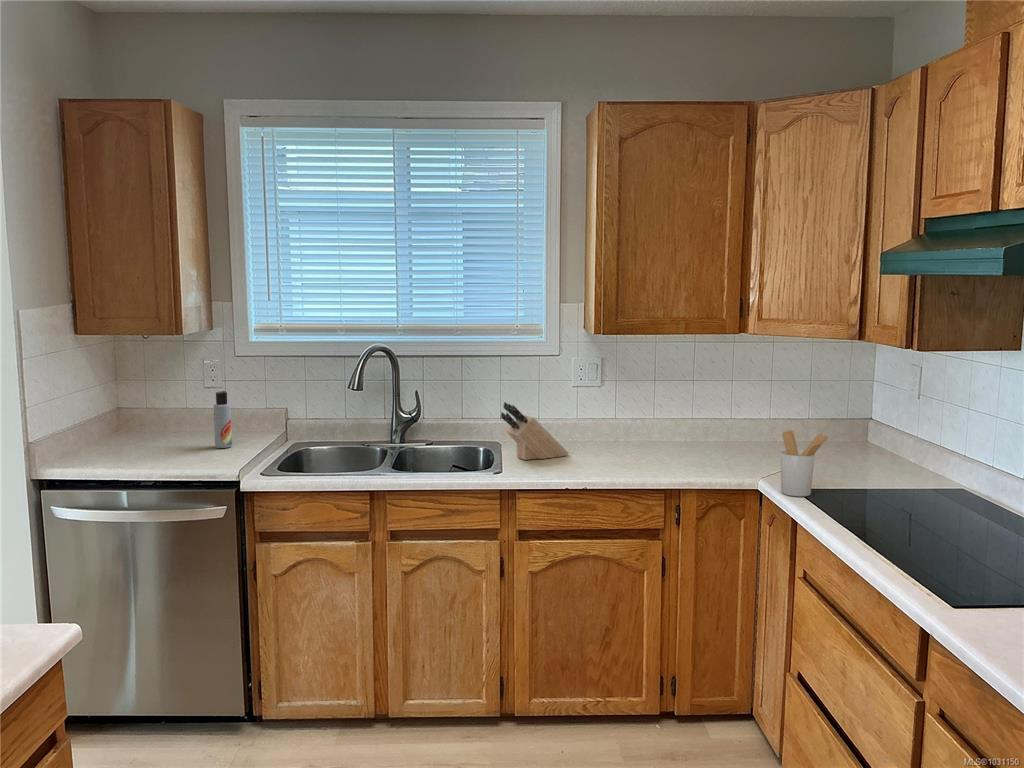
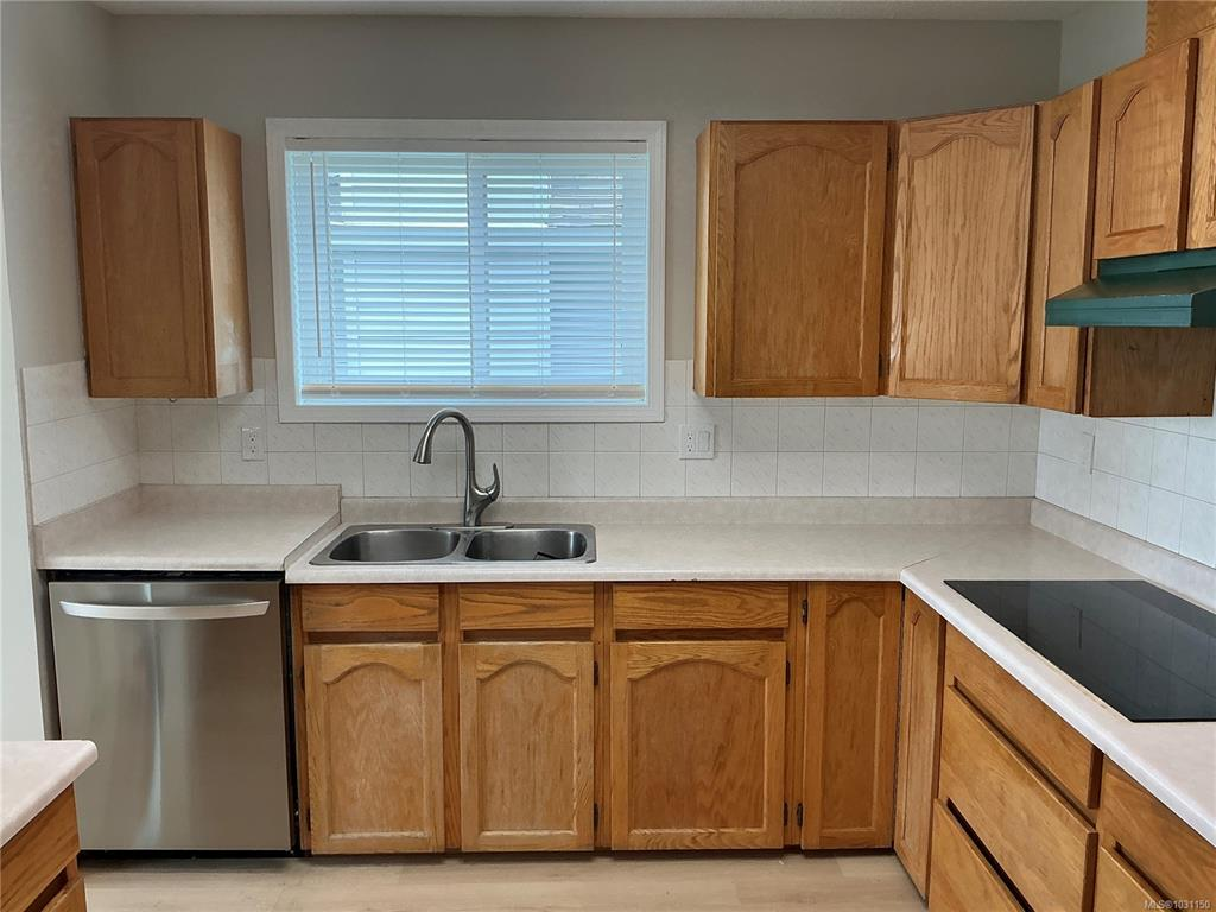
- utensil holder [779,429,830,497]
- lotion bottle [212,390,233,449]
- knife block [500,401,570,461]
